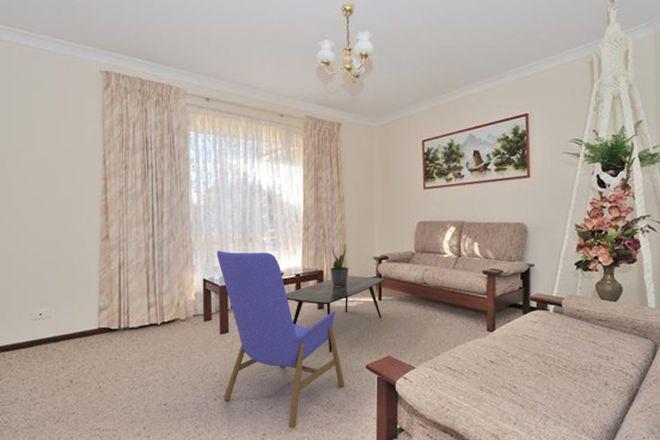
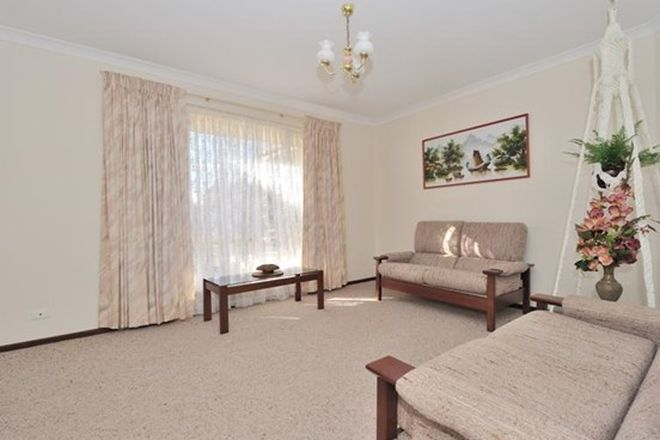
- coffee table [286,275,385,354]
- armchair [216,250,345,429]
- potted plant [330,243,350,287]
